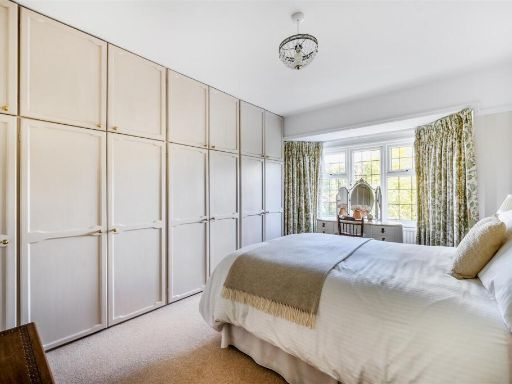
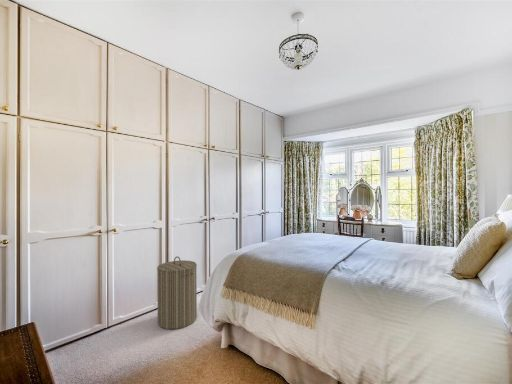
+ laundry hamper [156,255,198,330]
